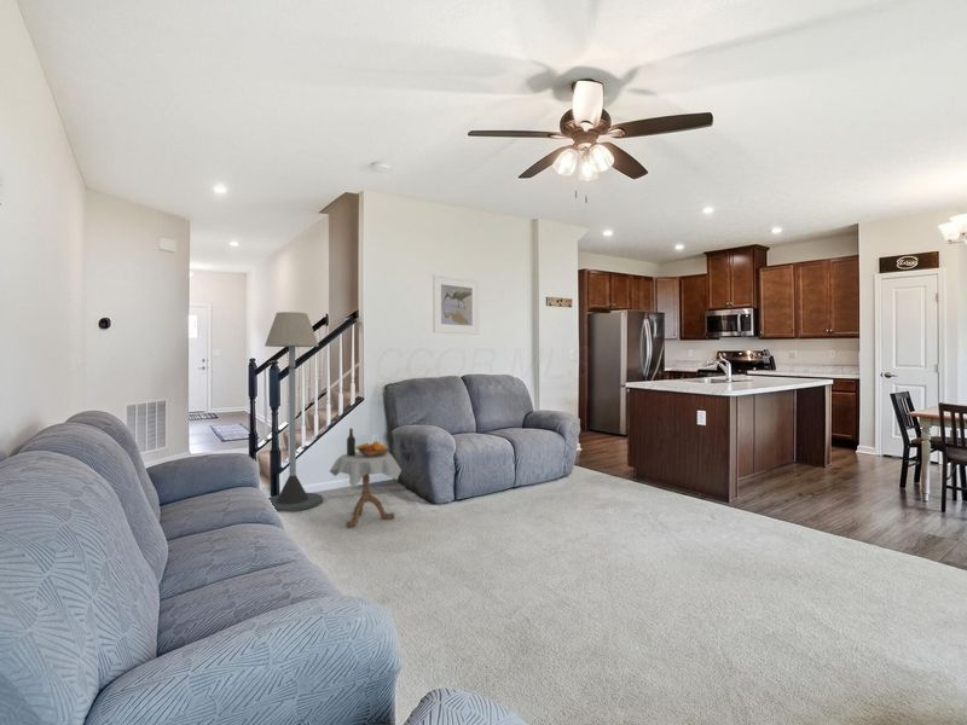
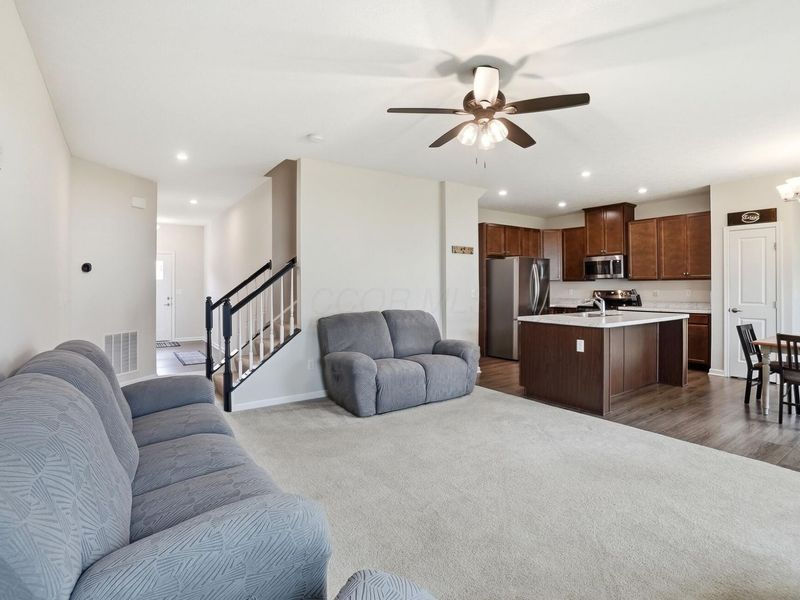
- side table [329,428,403,528]
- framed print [432,273,480,336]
- floor lamp [264,311,324,514]
